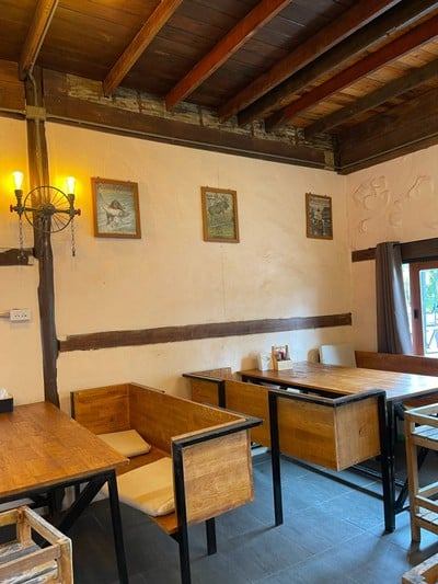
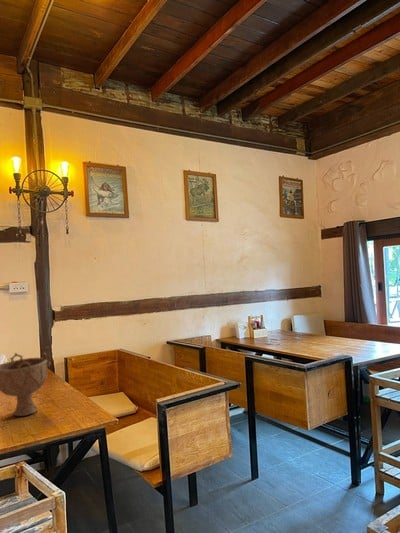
+ decorative bowl [0,350,52,417]
